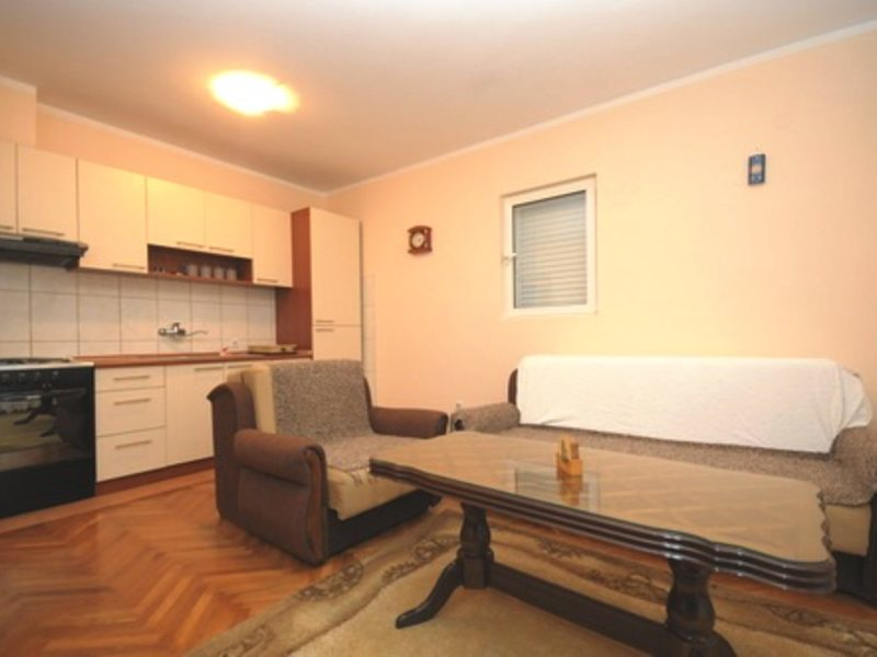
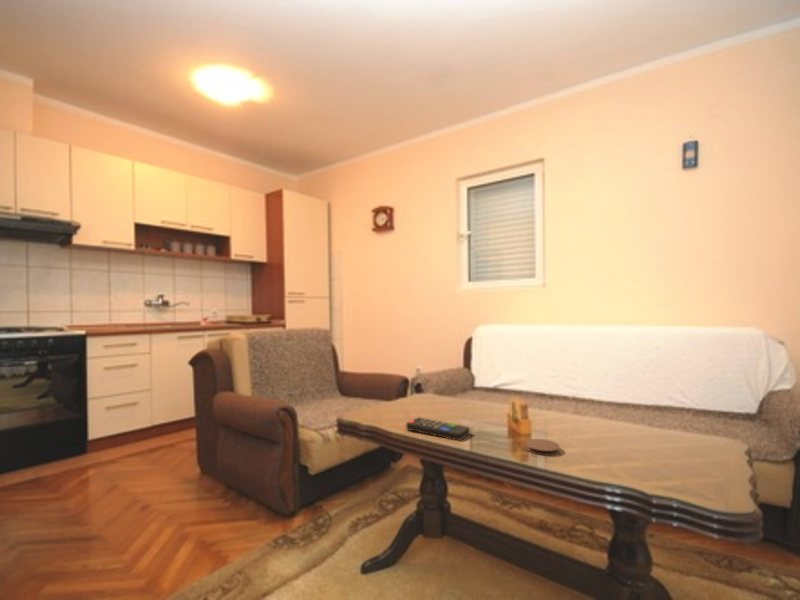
+ coaster [525,438,561,456]
+ remote control [405,416,471,441]
